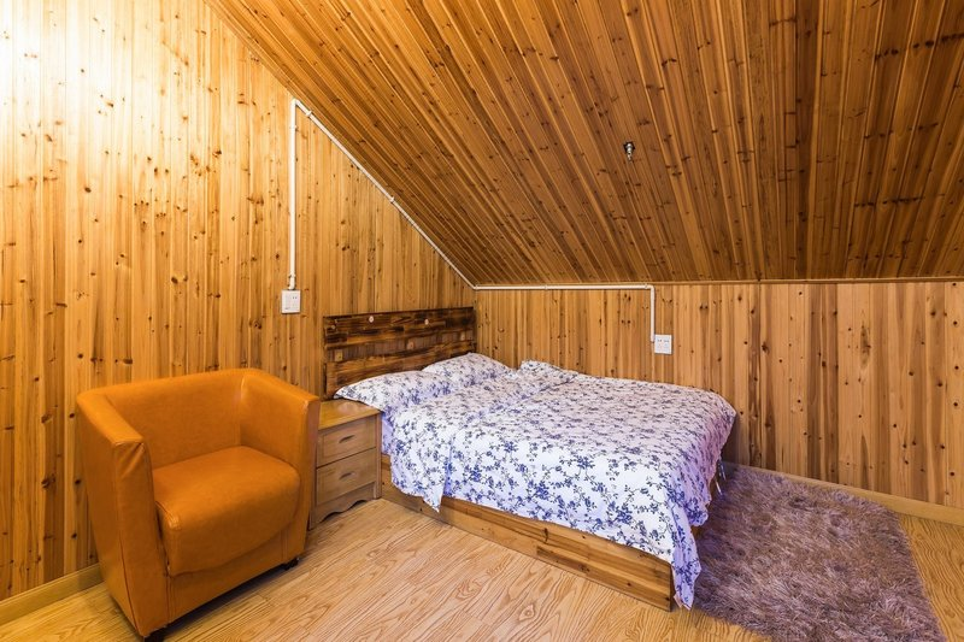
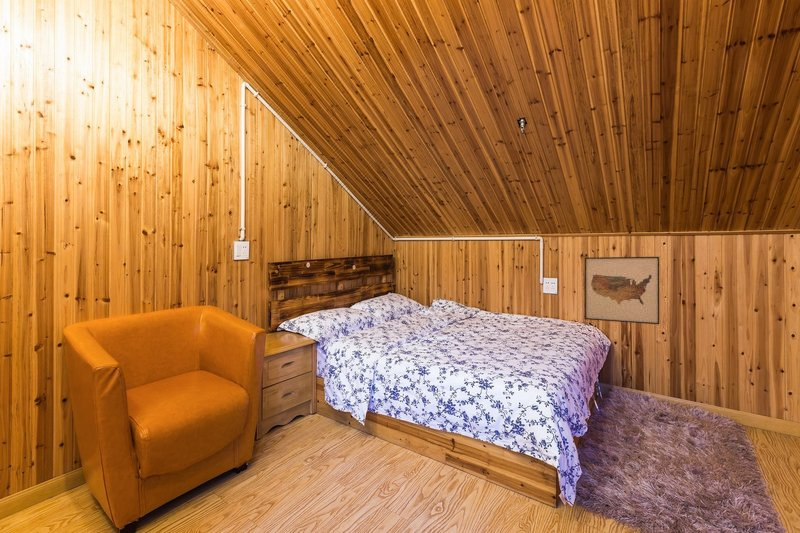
+ wall art [584,256,660,325]
